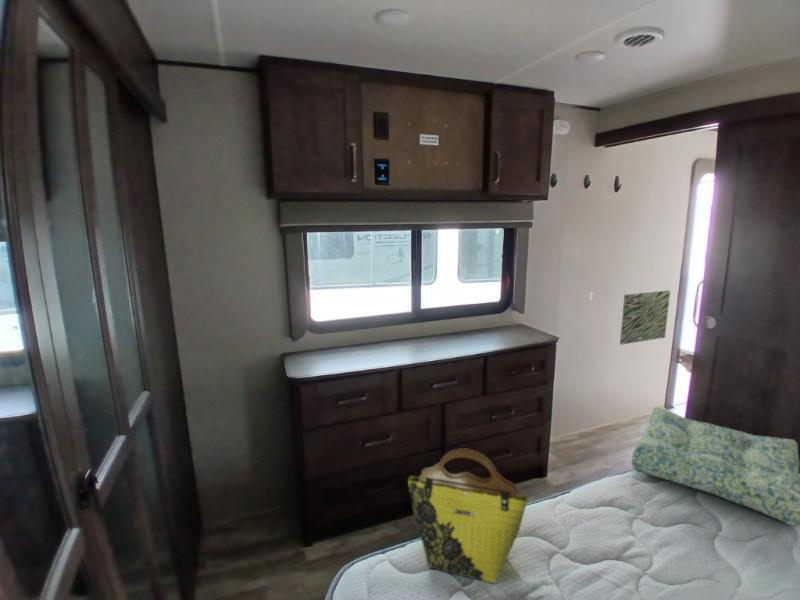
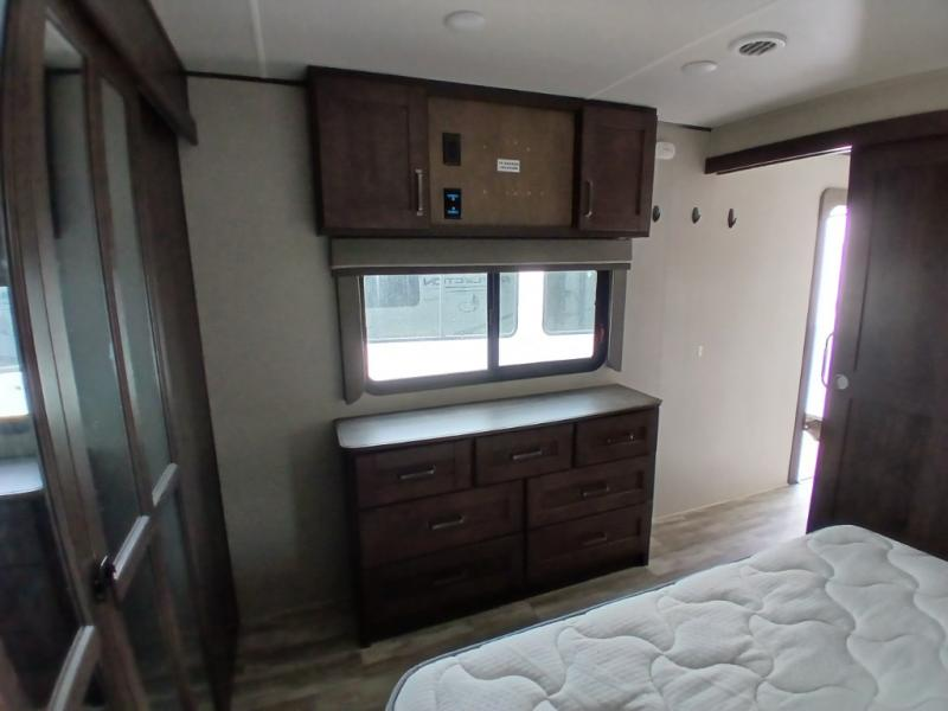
- tote bag [407,448,528,584]
- wall art [619,289,671,346]
- seat cushion [631,406,800,528]
